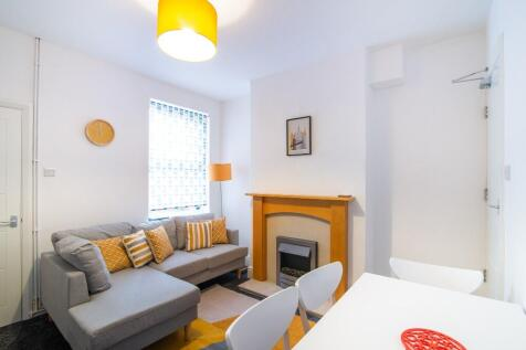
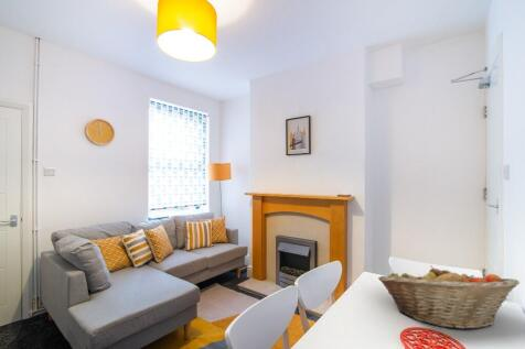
+ fruit basket [377,264,521,331]
